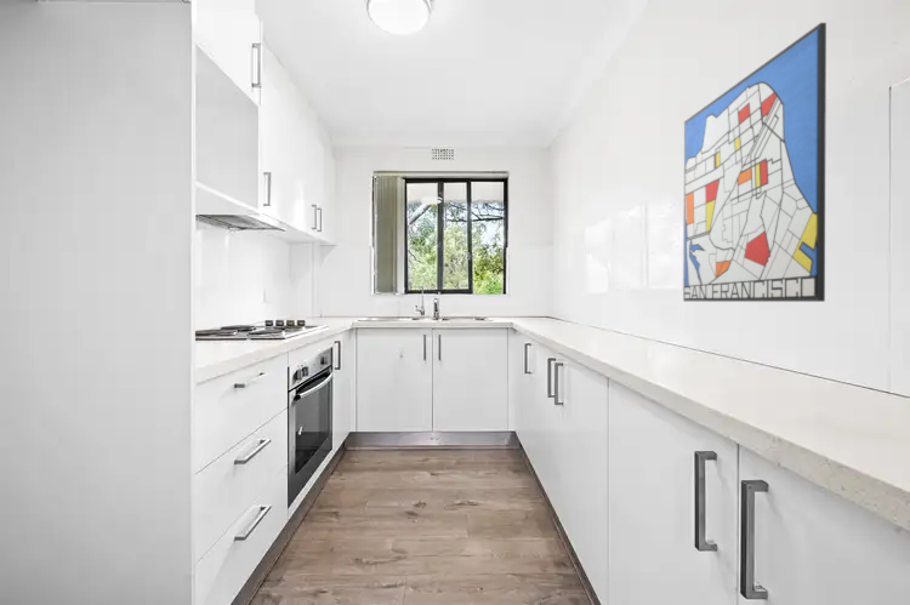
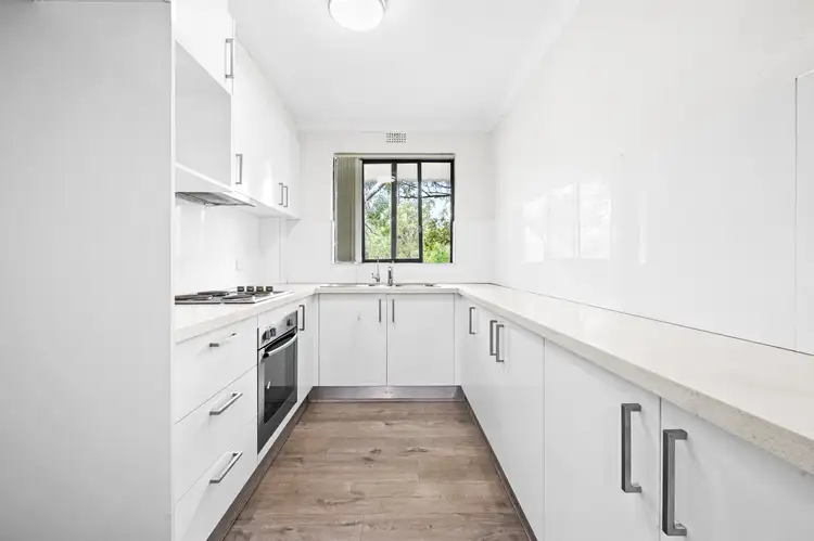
- wall art [682,22,827,303]
